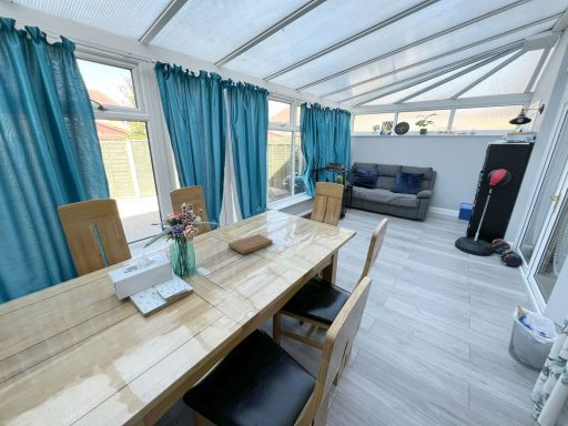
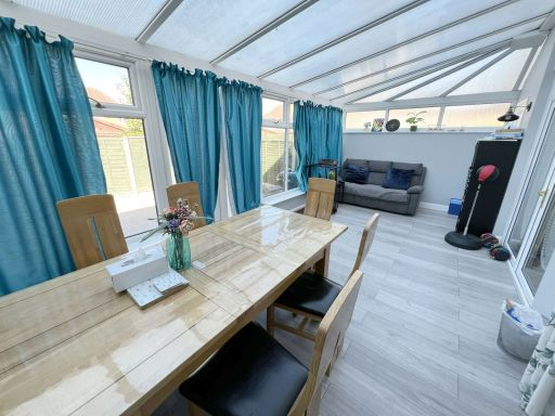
- notebook [227,233,274,255]
